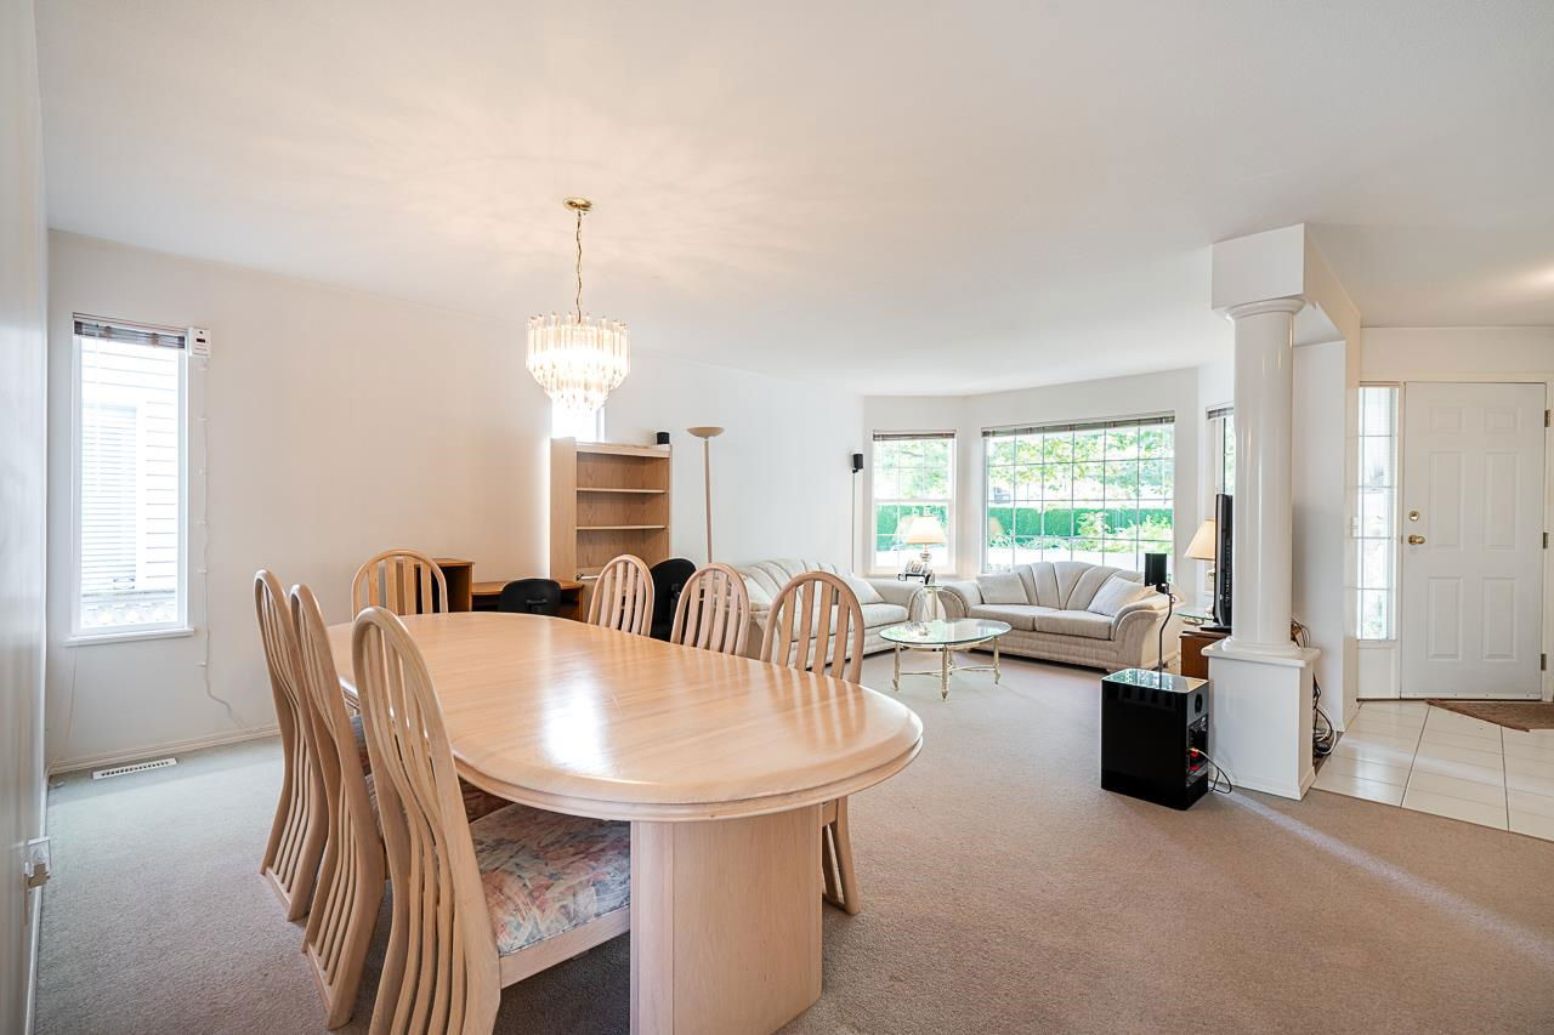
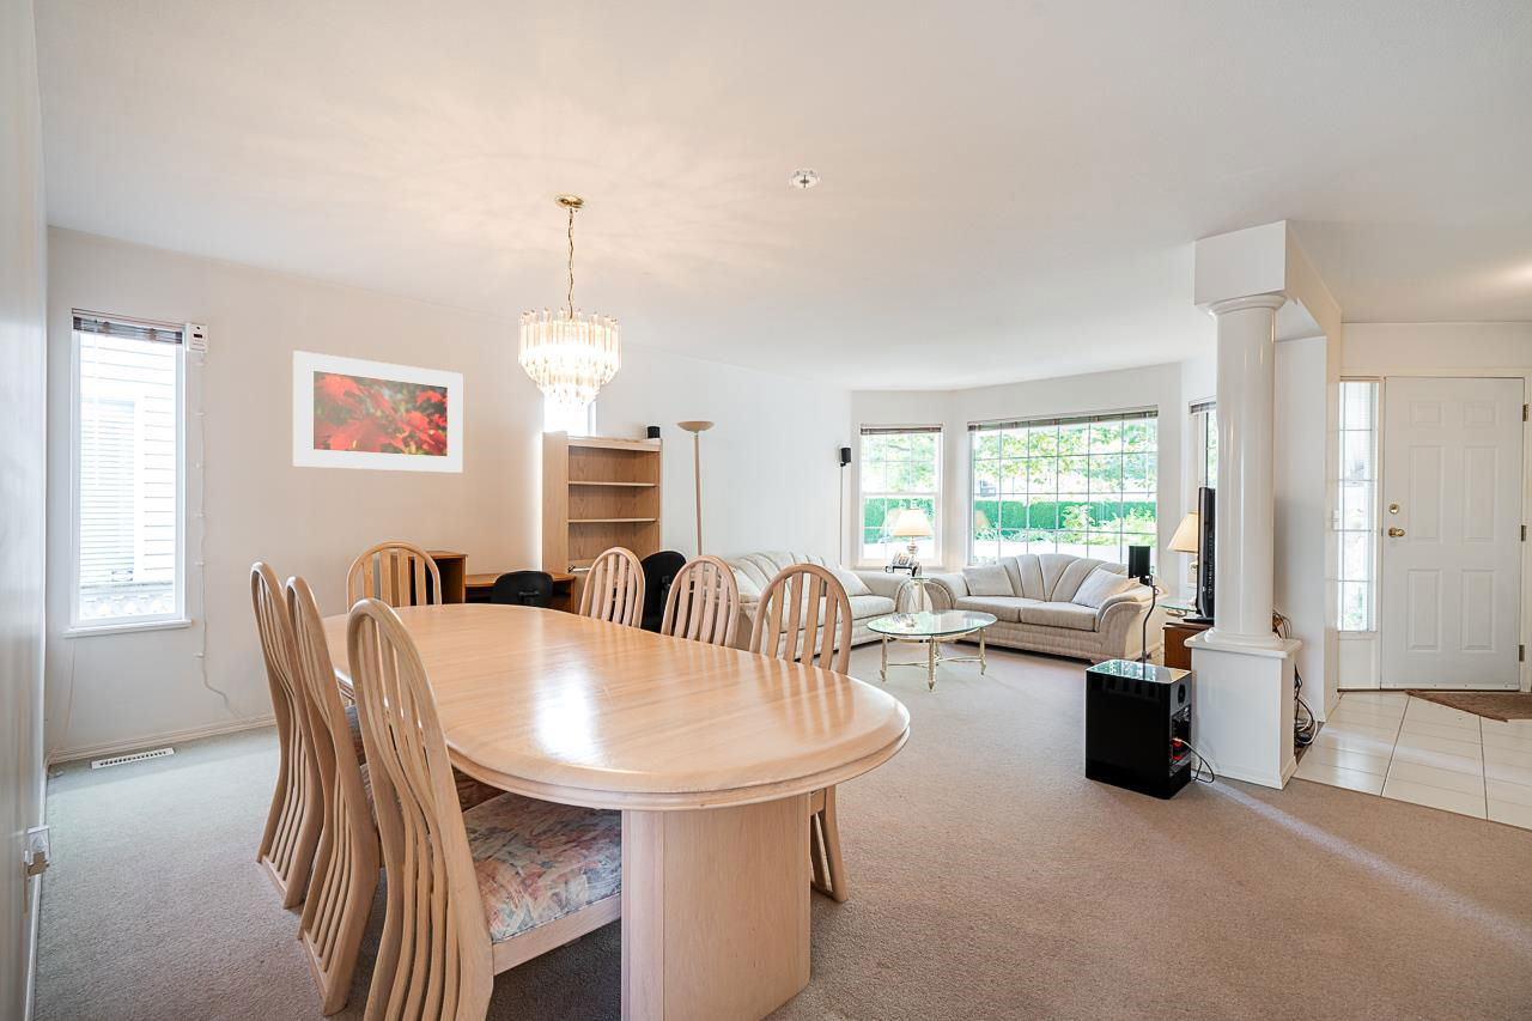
+ smoke detector [788,168,821,189]
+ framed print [292,350,464,474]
